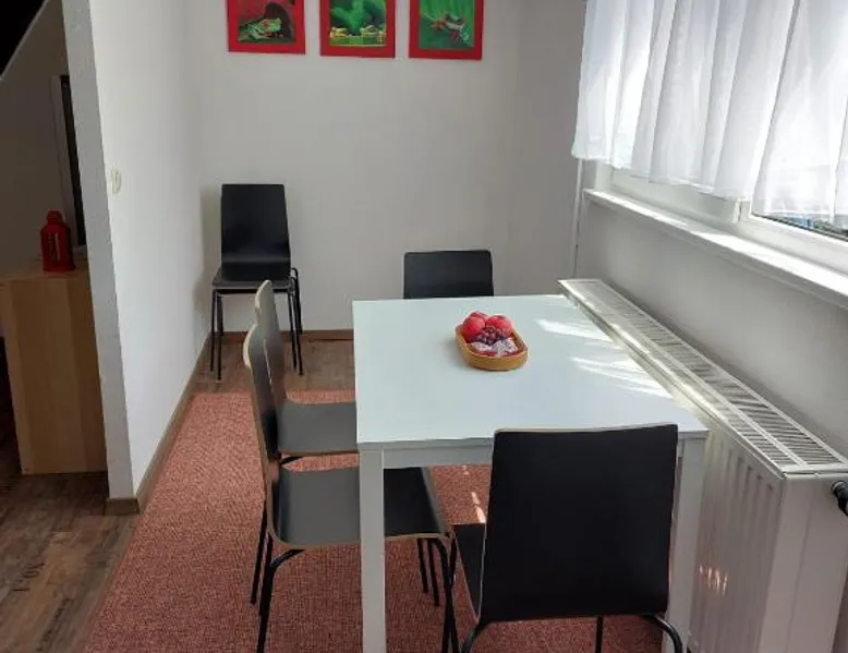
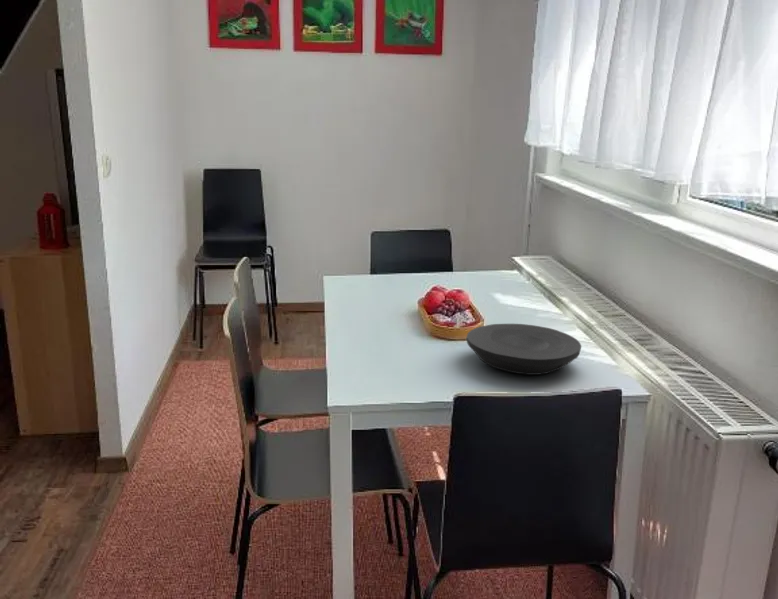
+ plate [465,323,582,376]
